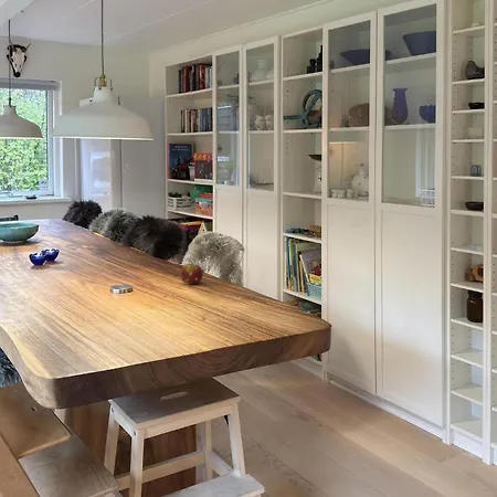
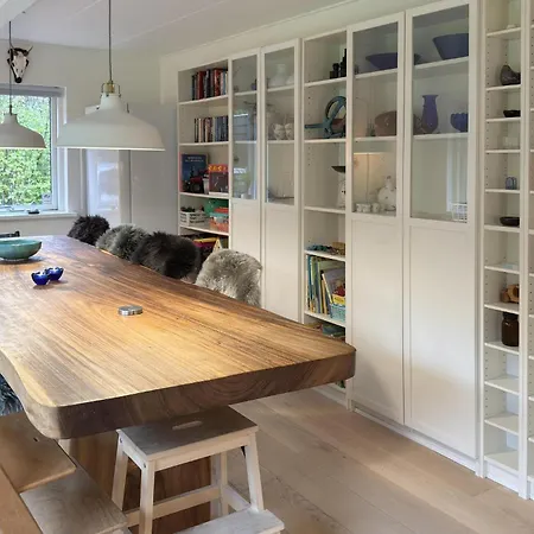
- fruit [179,263,203,285]
